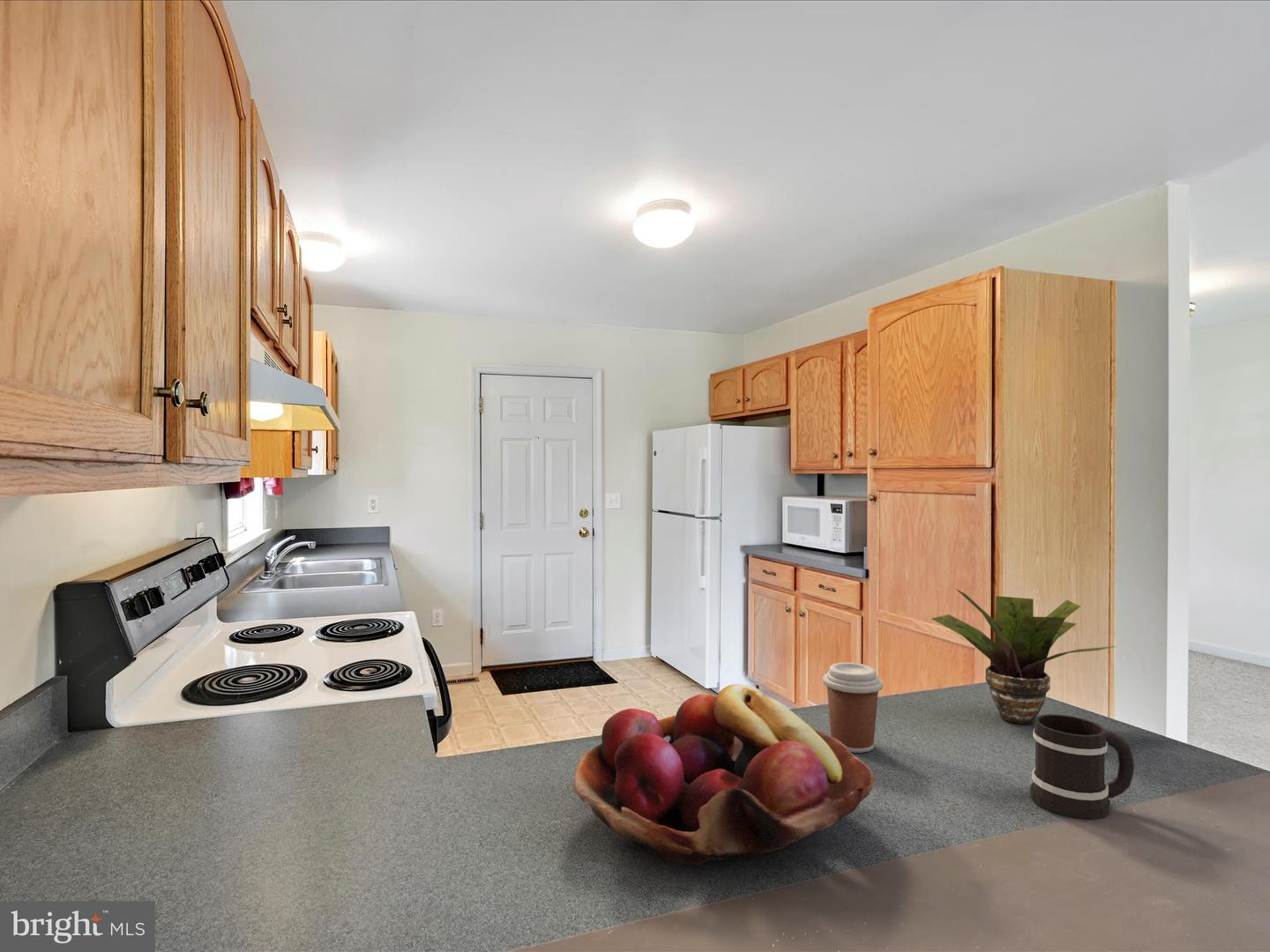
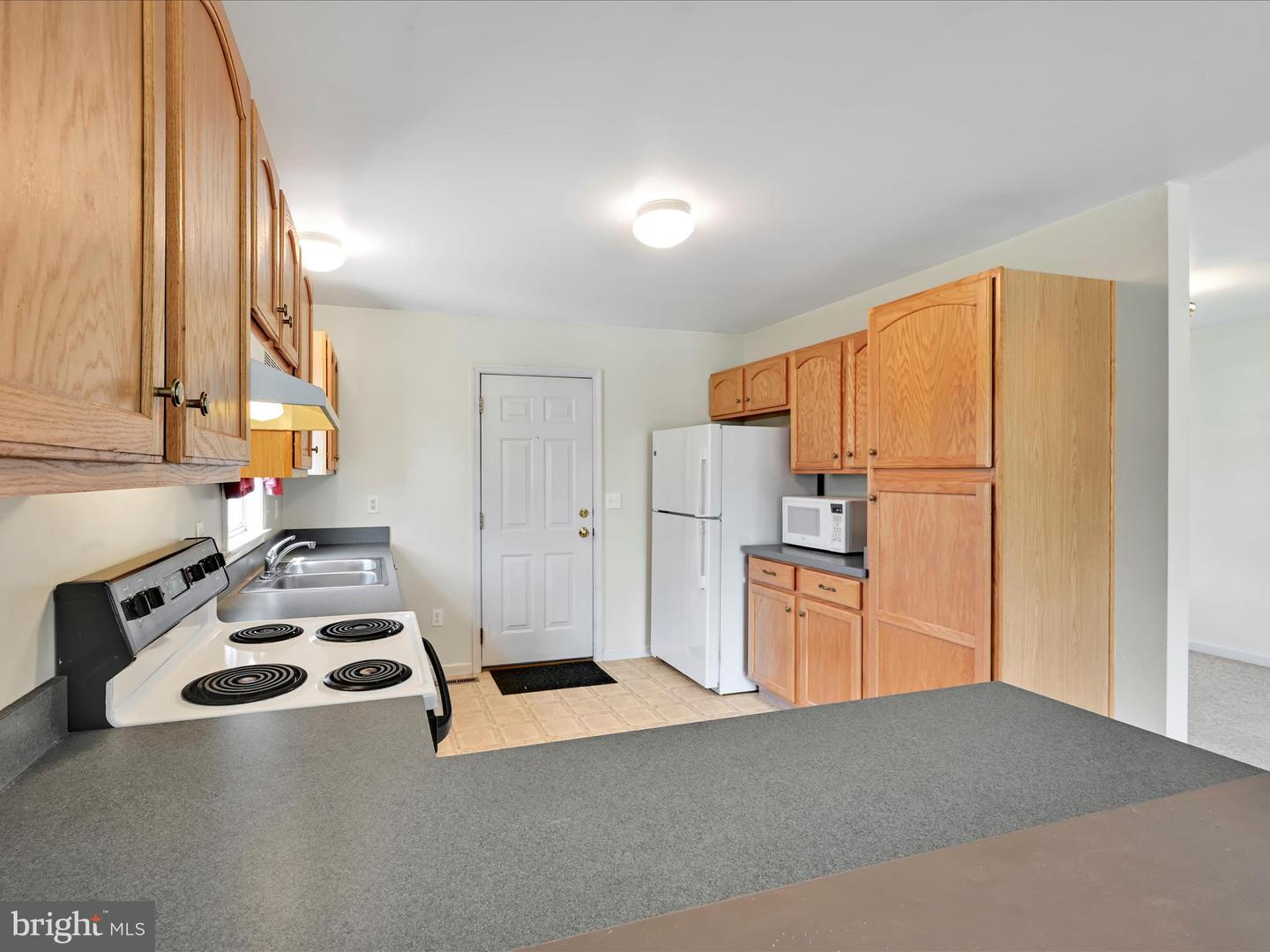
- potted plant [930,588,1117,725]
- coffee cup [822,662,884,754]
- fruit basket [573,683,876,865]
- mug [1029,713,1135,820]
